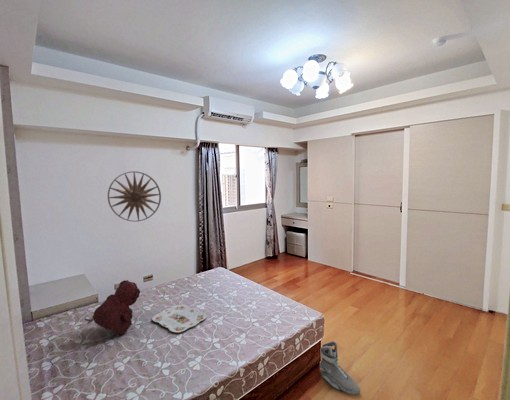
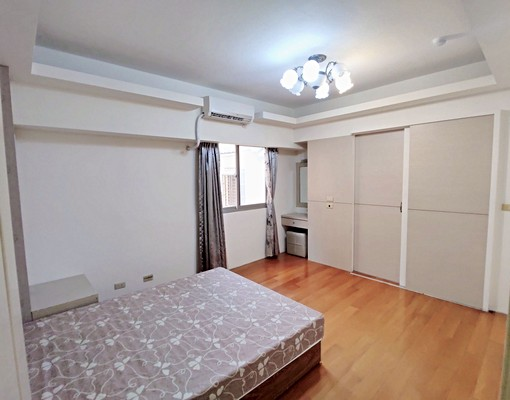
- serving tray [151,303,207,334]
- teddy bear [84,279,141,335]
- sneaker [319,340,361,395]
- wall art [107,170,162,223]
